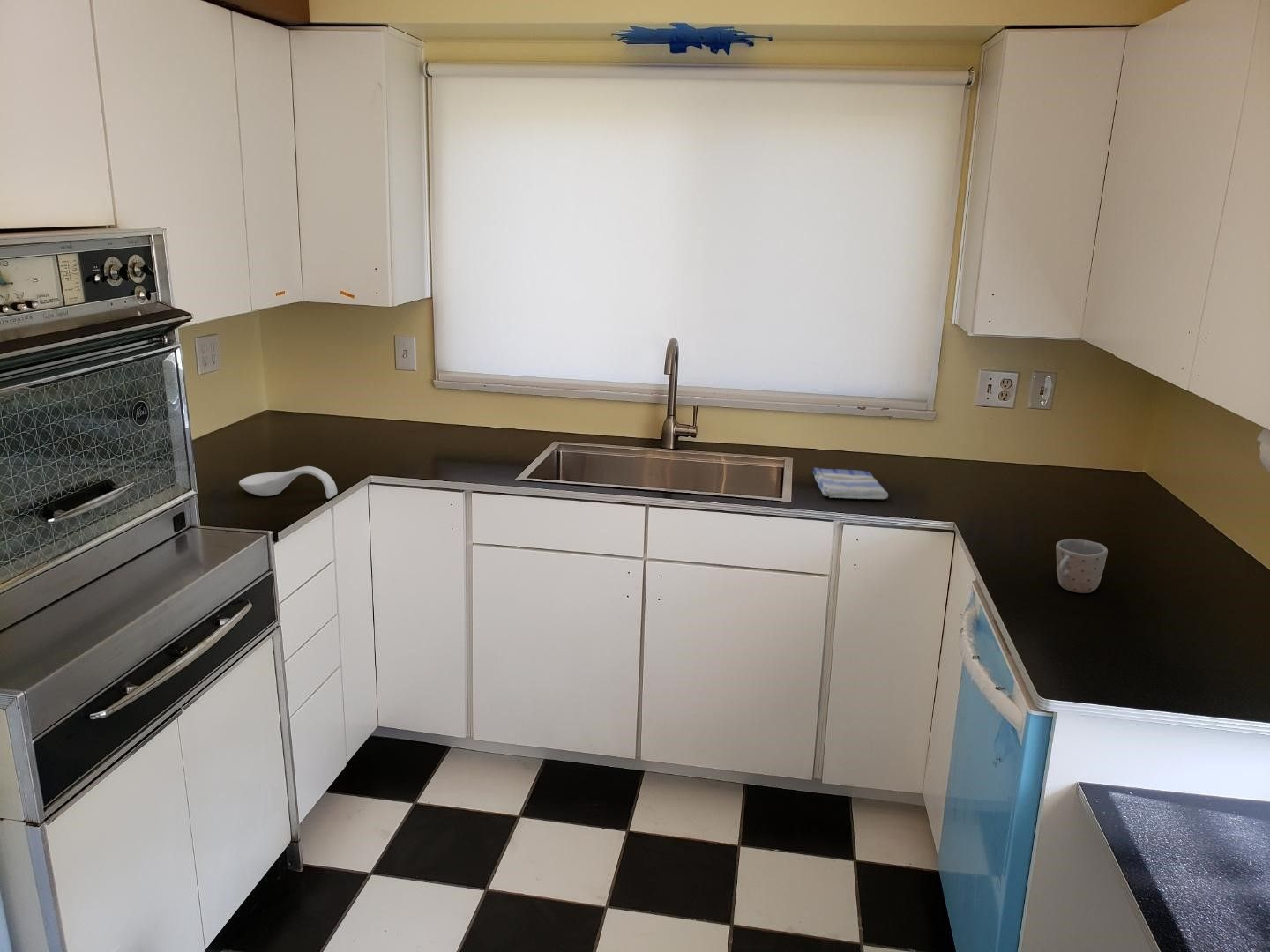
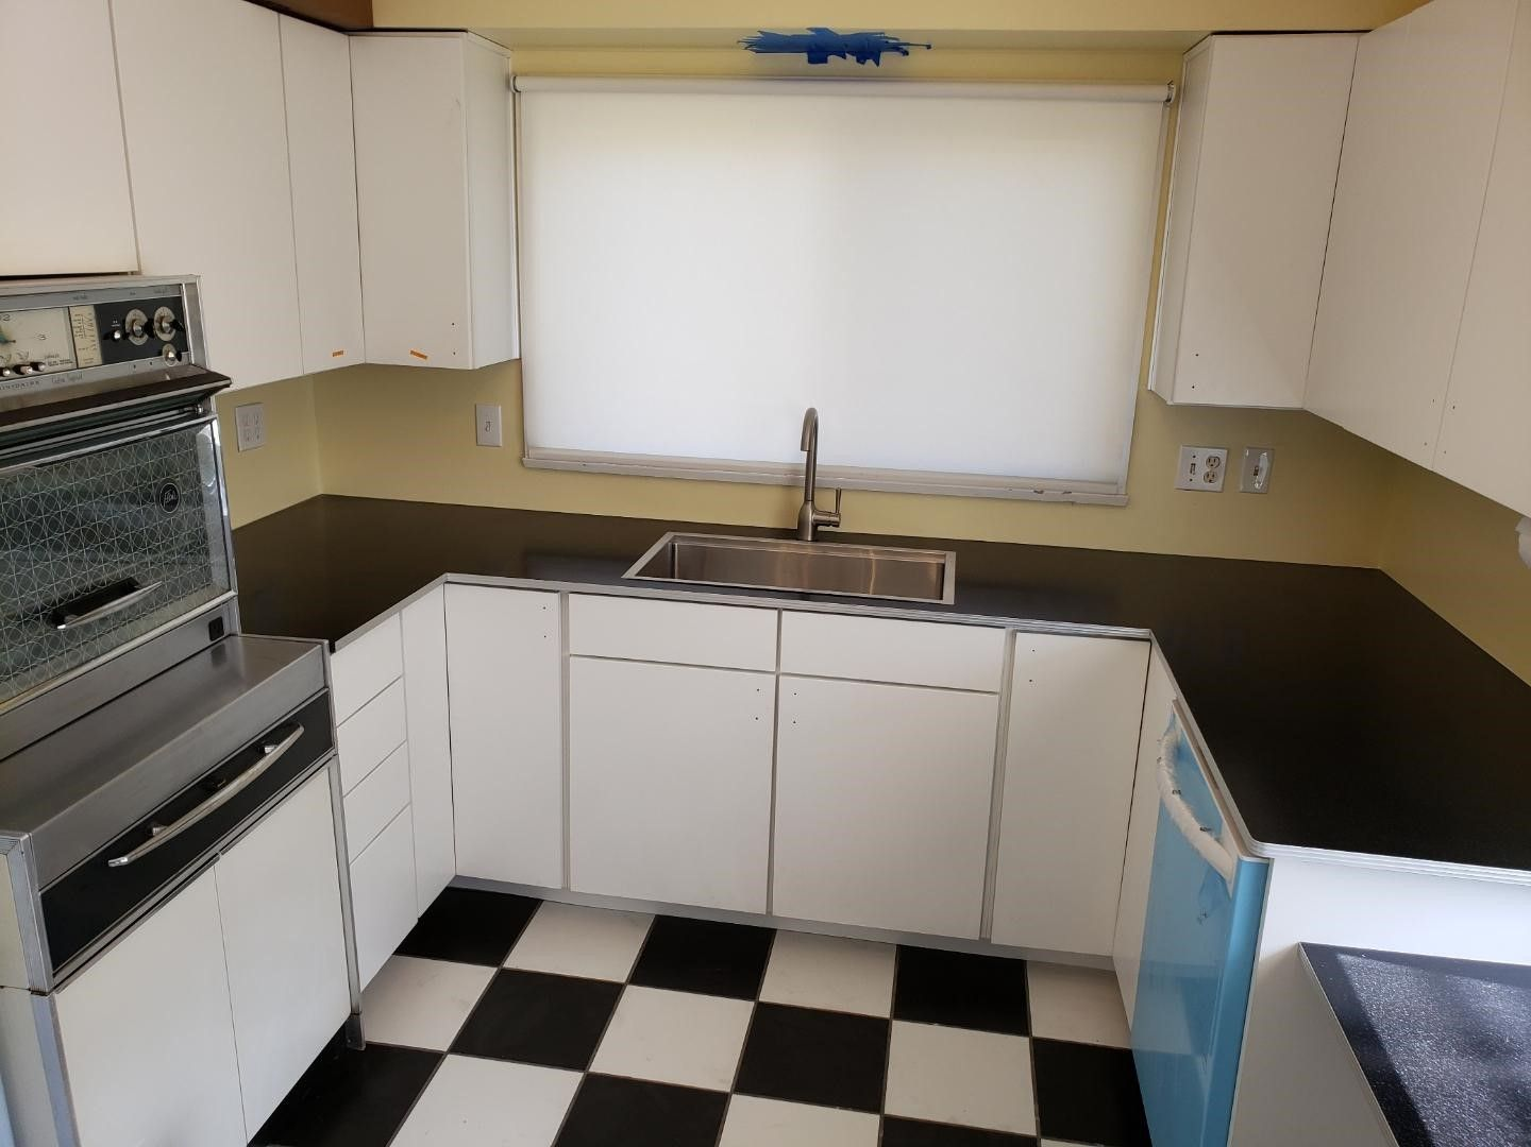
- dish towel [812,467,889,500]
- spoon rest [238,465,339,500]
- mug [1055,539,1109,594]
